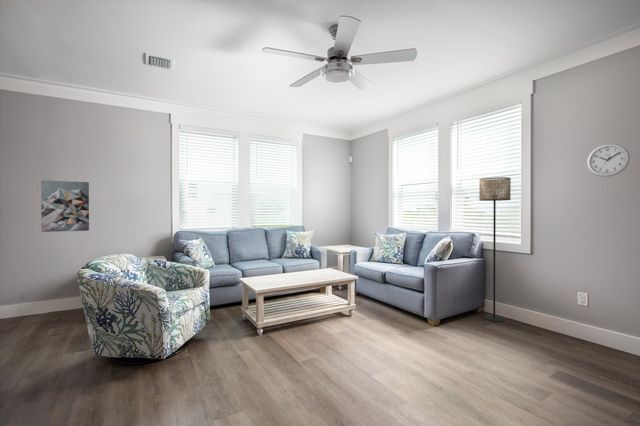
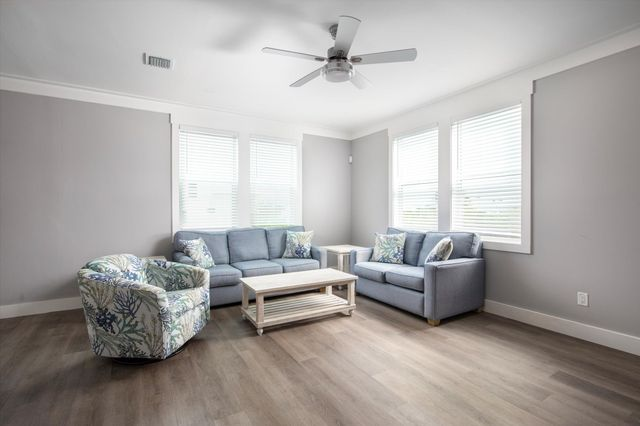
- wall clock [586,143,631,178]
- floor lamp [478,176,512,323]
- wall art [40,179,90,233]
